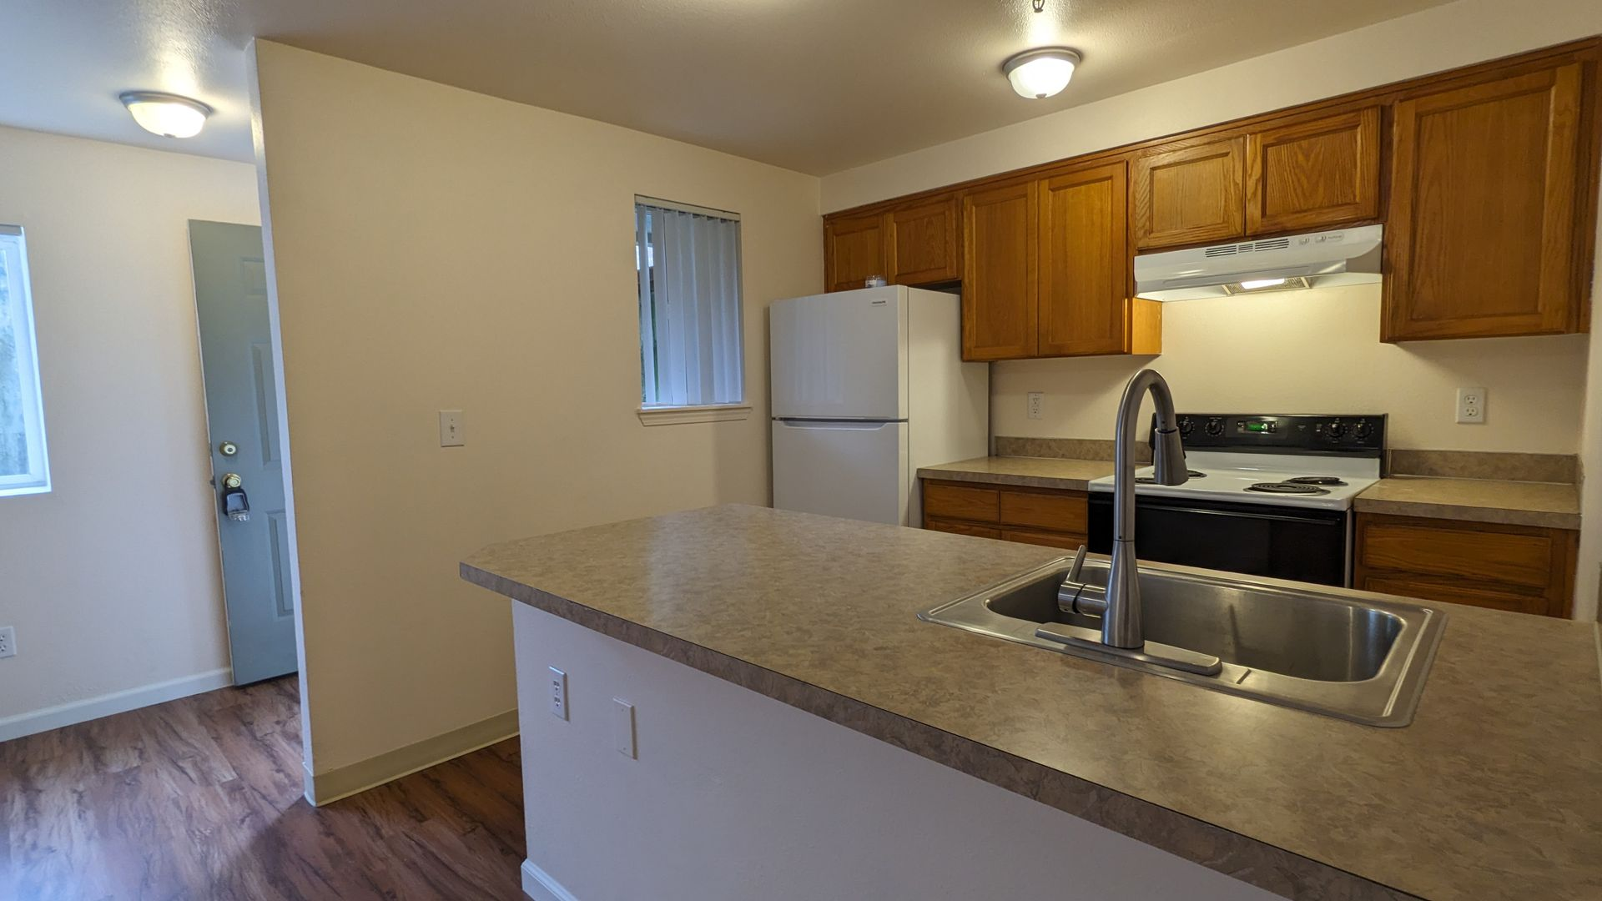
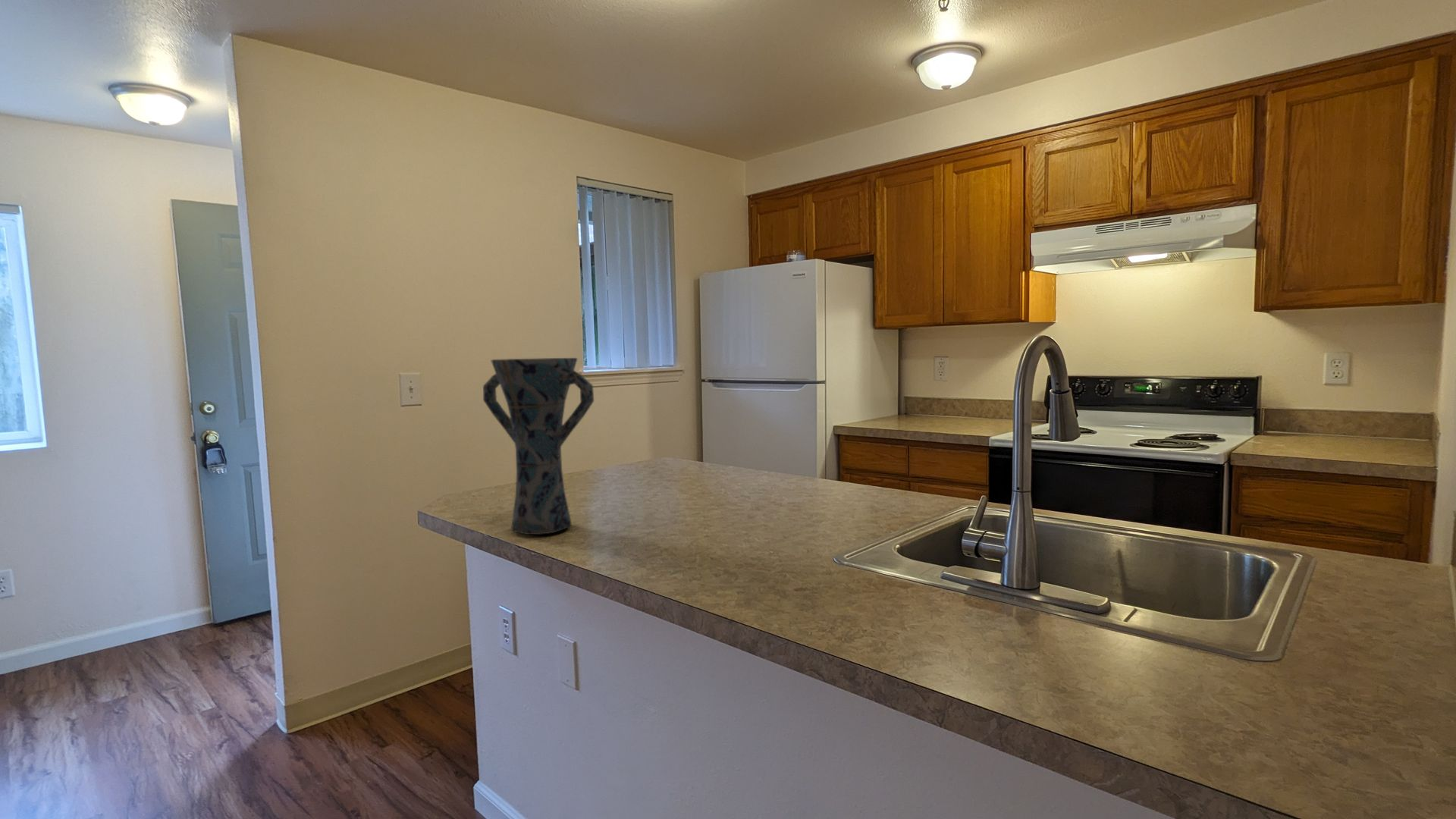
+ vase [482,357,595,535]
